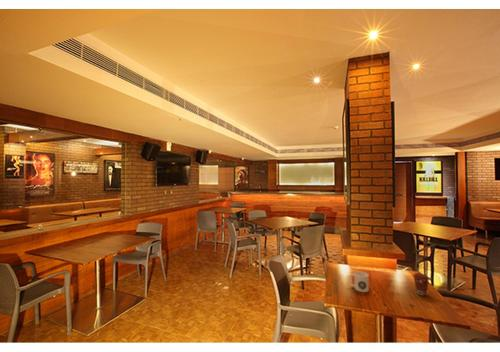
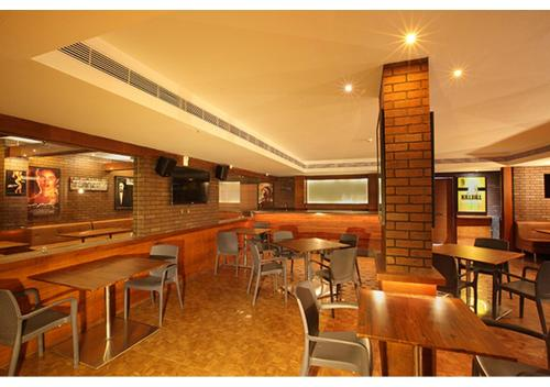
- coffee cup [412,272,430,297]
- mug [348,271,370,293]
